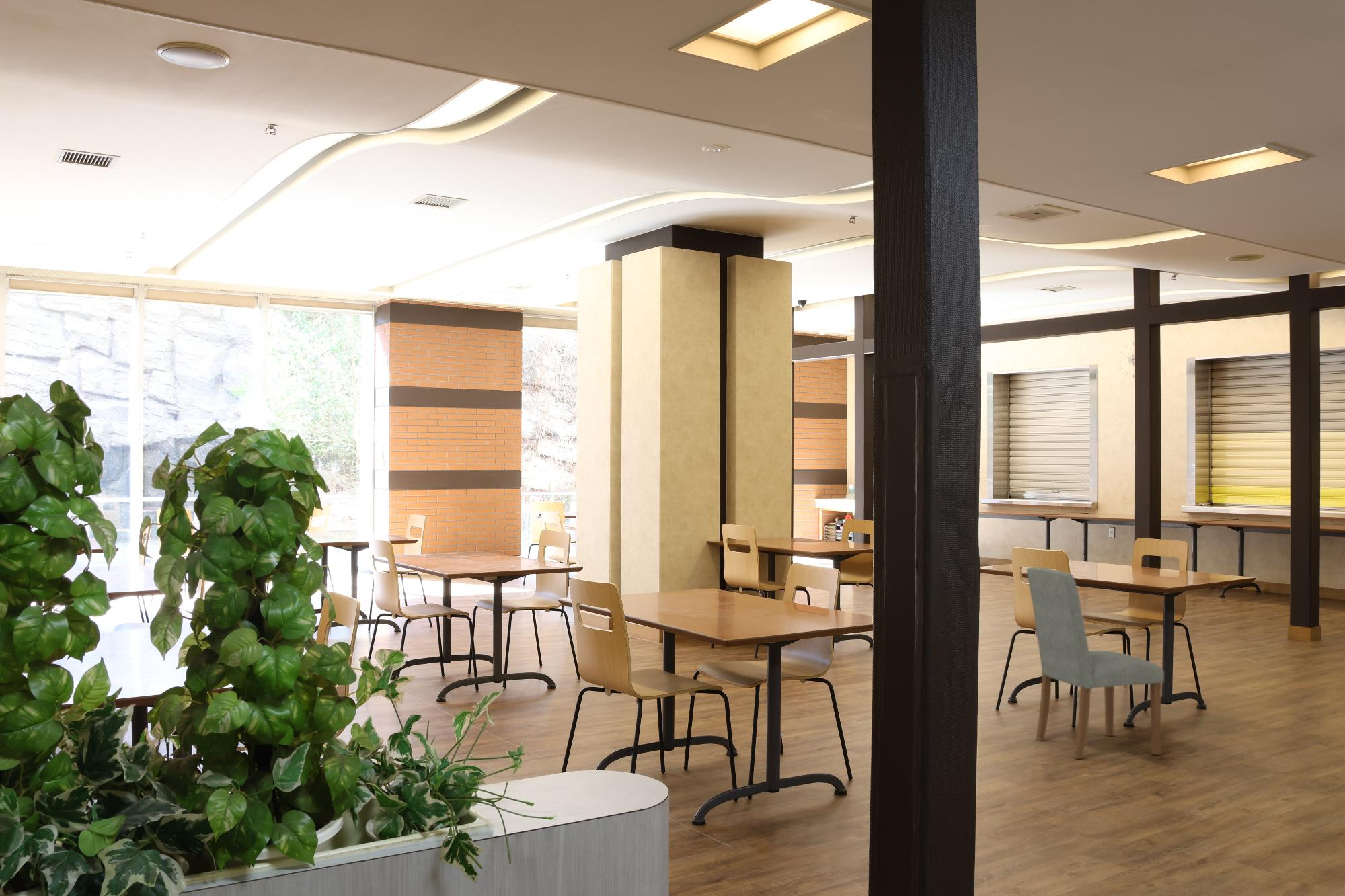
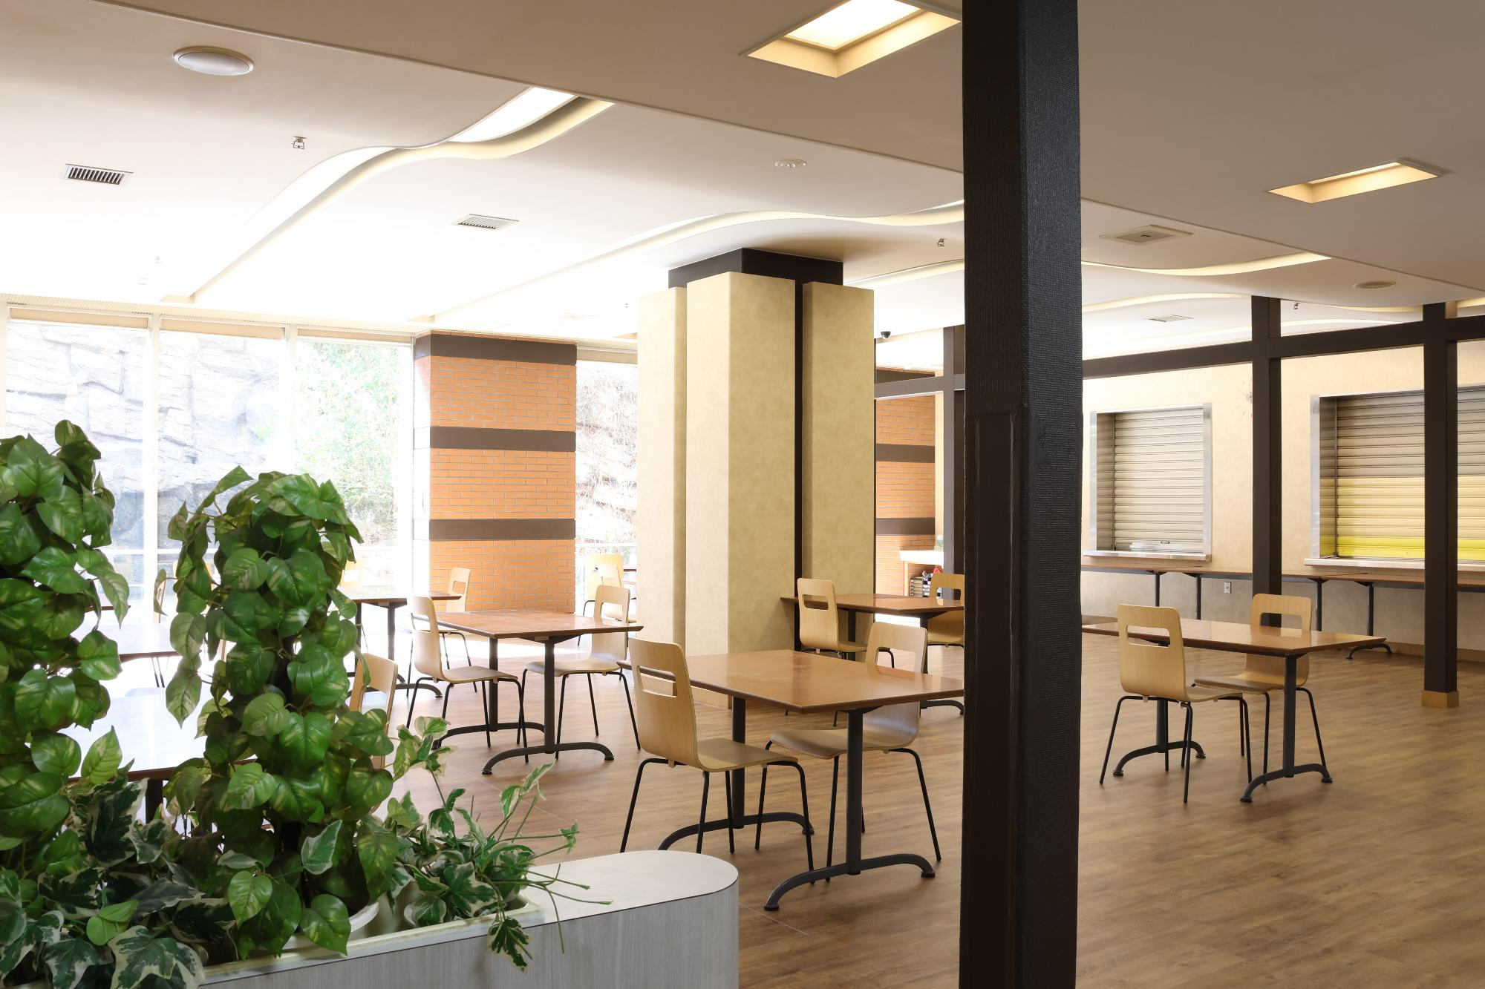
- dining chair [1026,567,1165,760]
